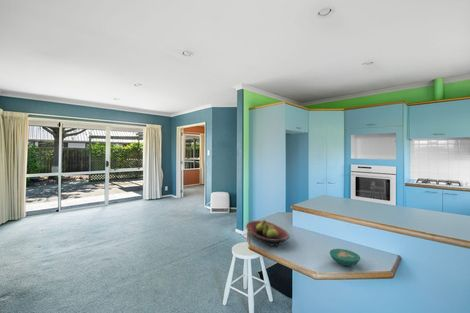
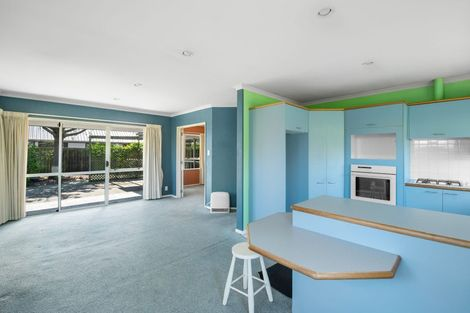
- fruit bowl [245,219,291,247]
- bowl [329,248,361,267]
